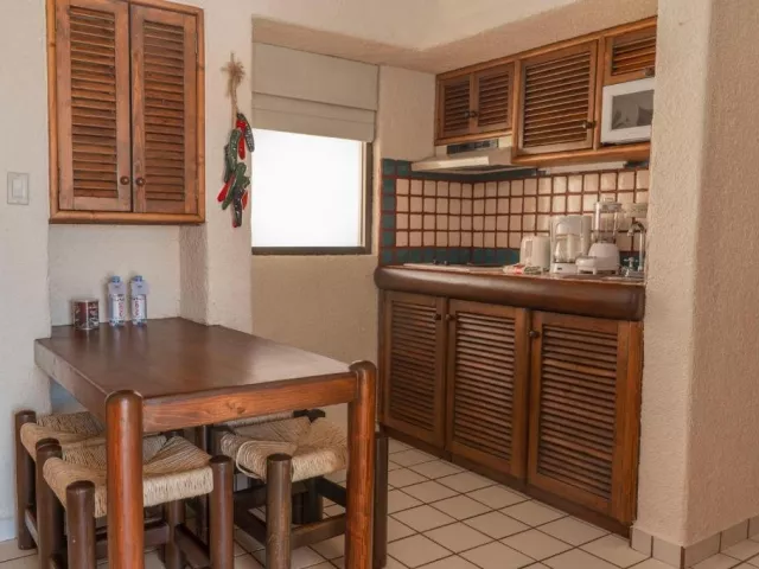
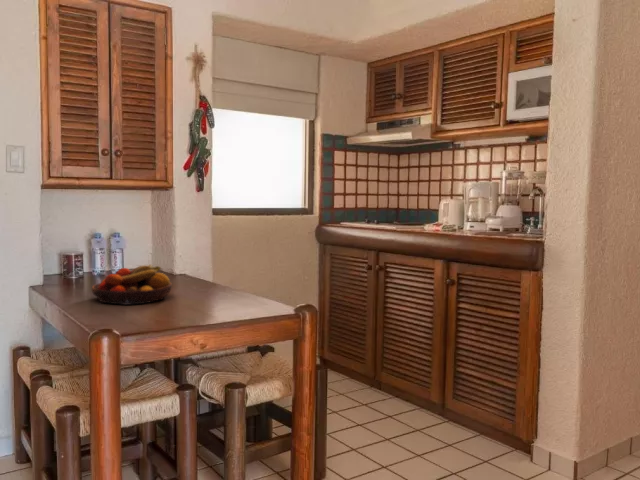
+ fruit bowl [91,264,173,306]
